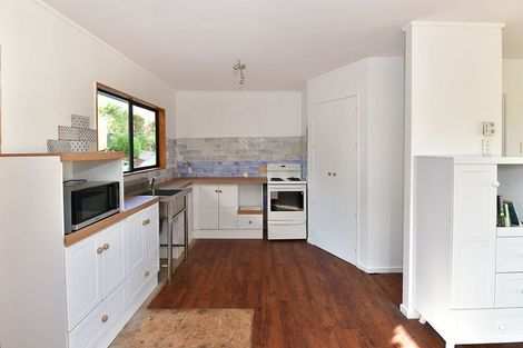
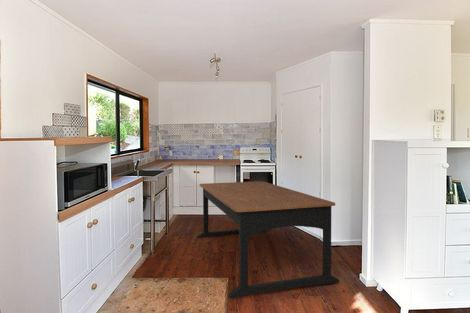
+ dining table [196,180,340,299]
